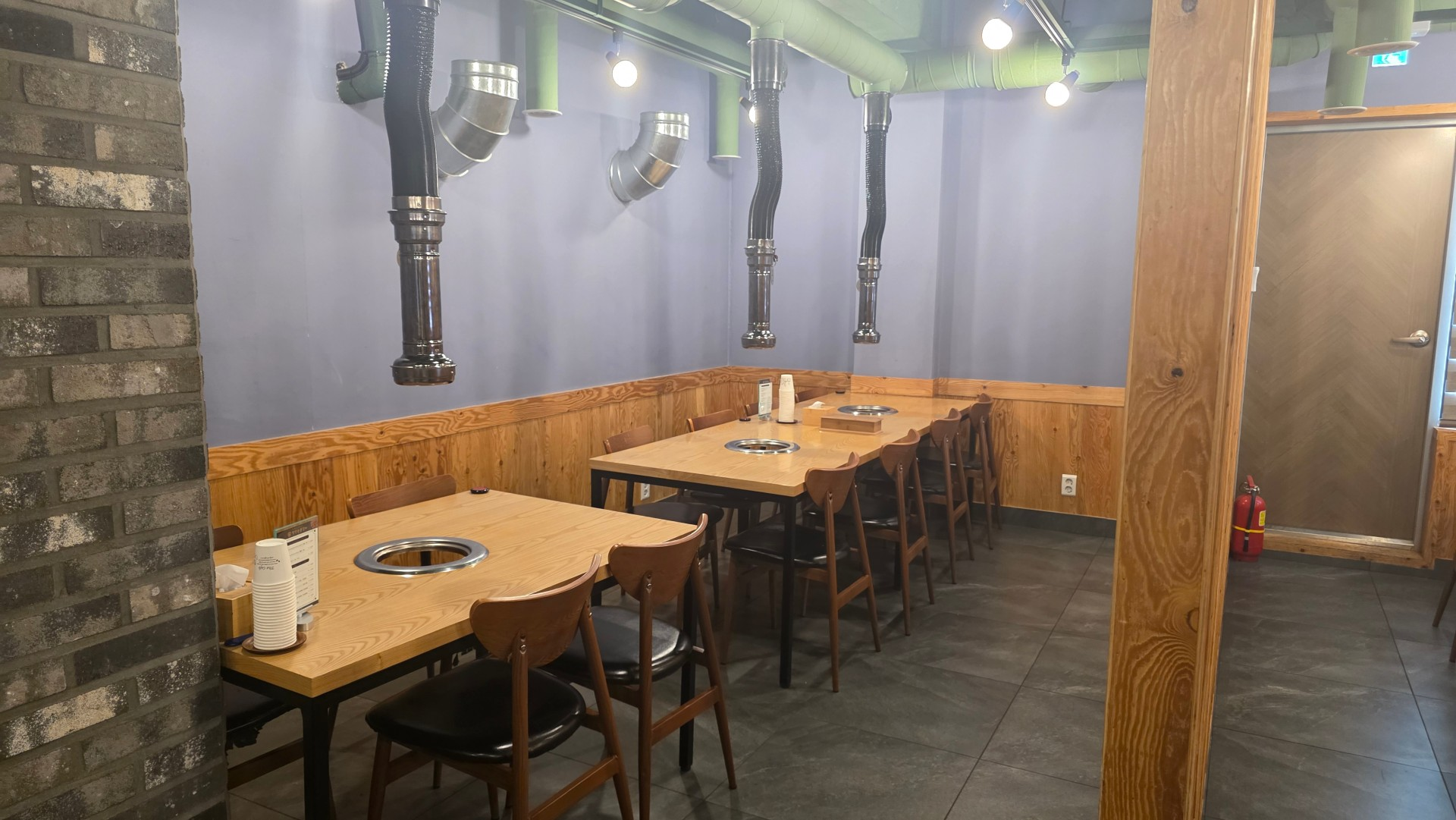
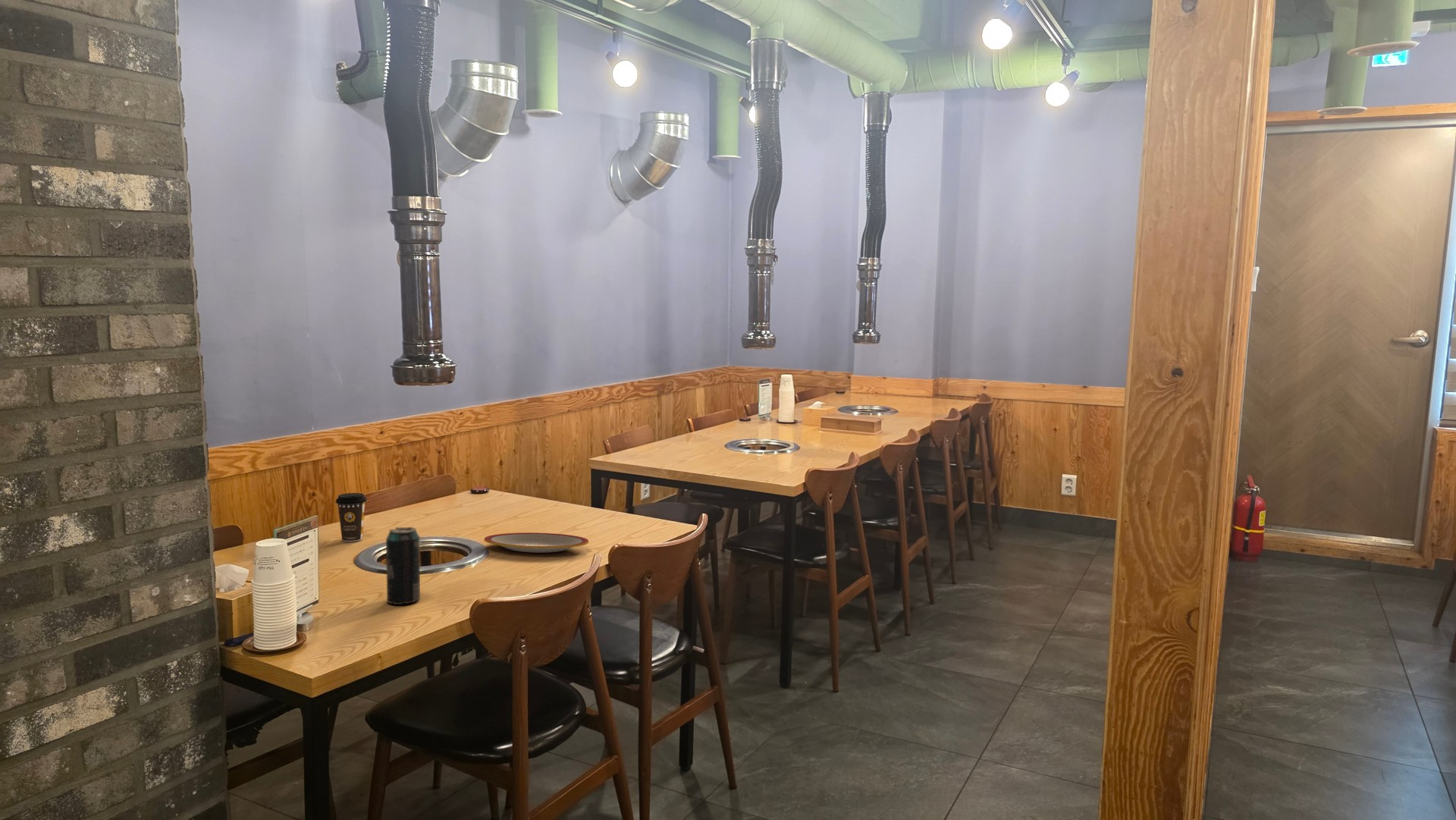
+ plate [484,532,589,554]
+ beverage can [385,526,421,605]
+ coffee cup [335,492,367,542]
